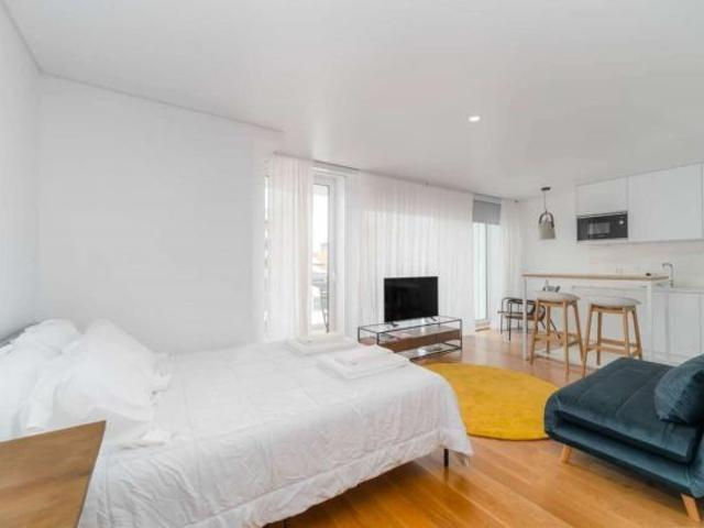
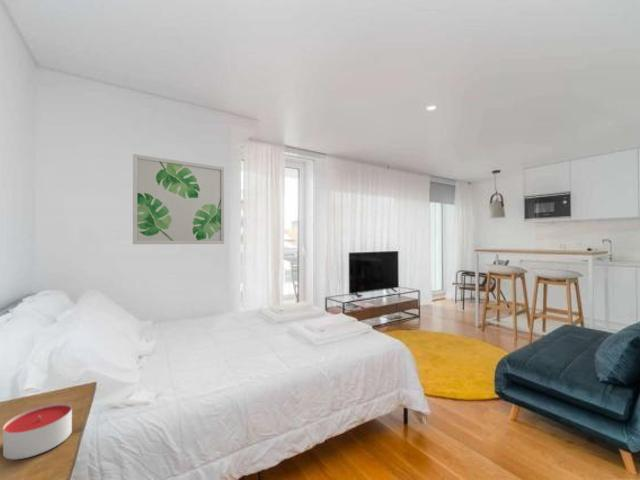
+ wall art [132,153,226,245]
+ candle [2,402,73,460]
